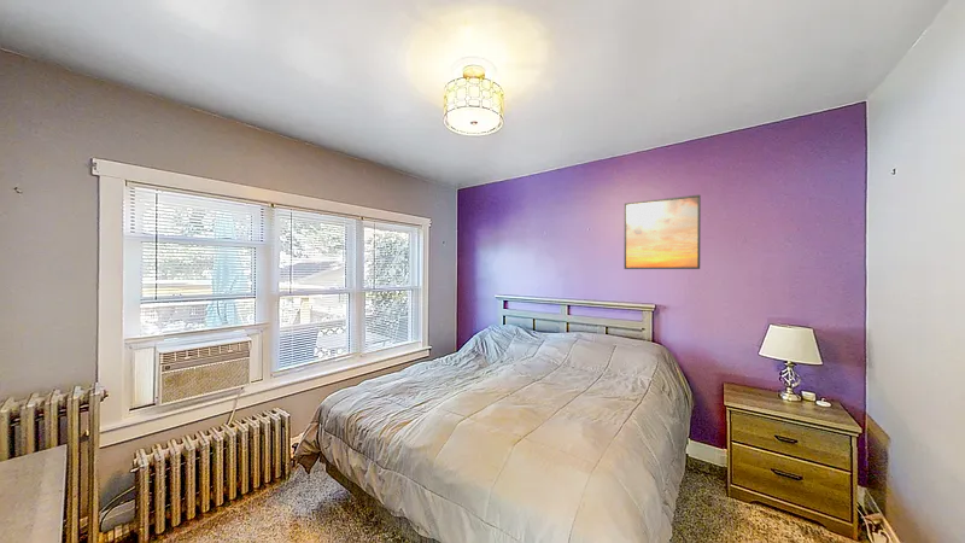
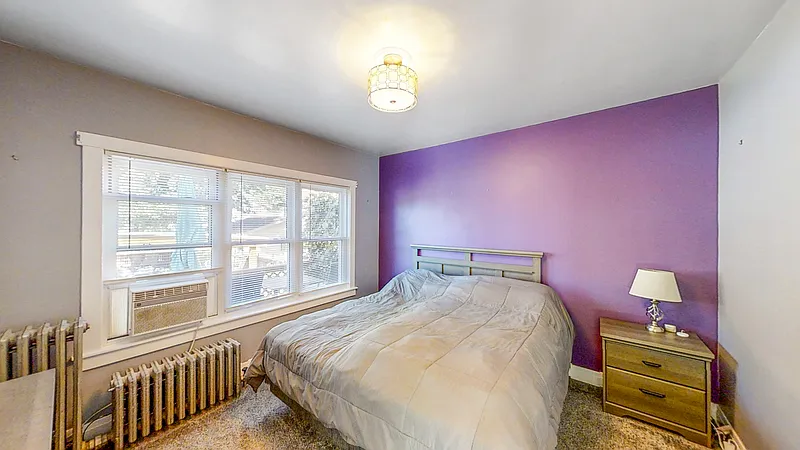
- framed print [622,194,702,270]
